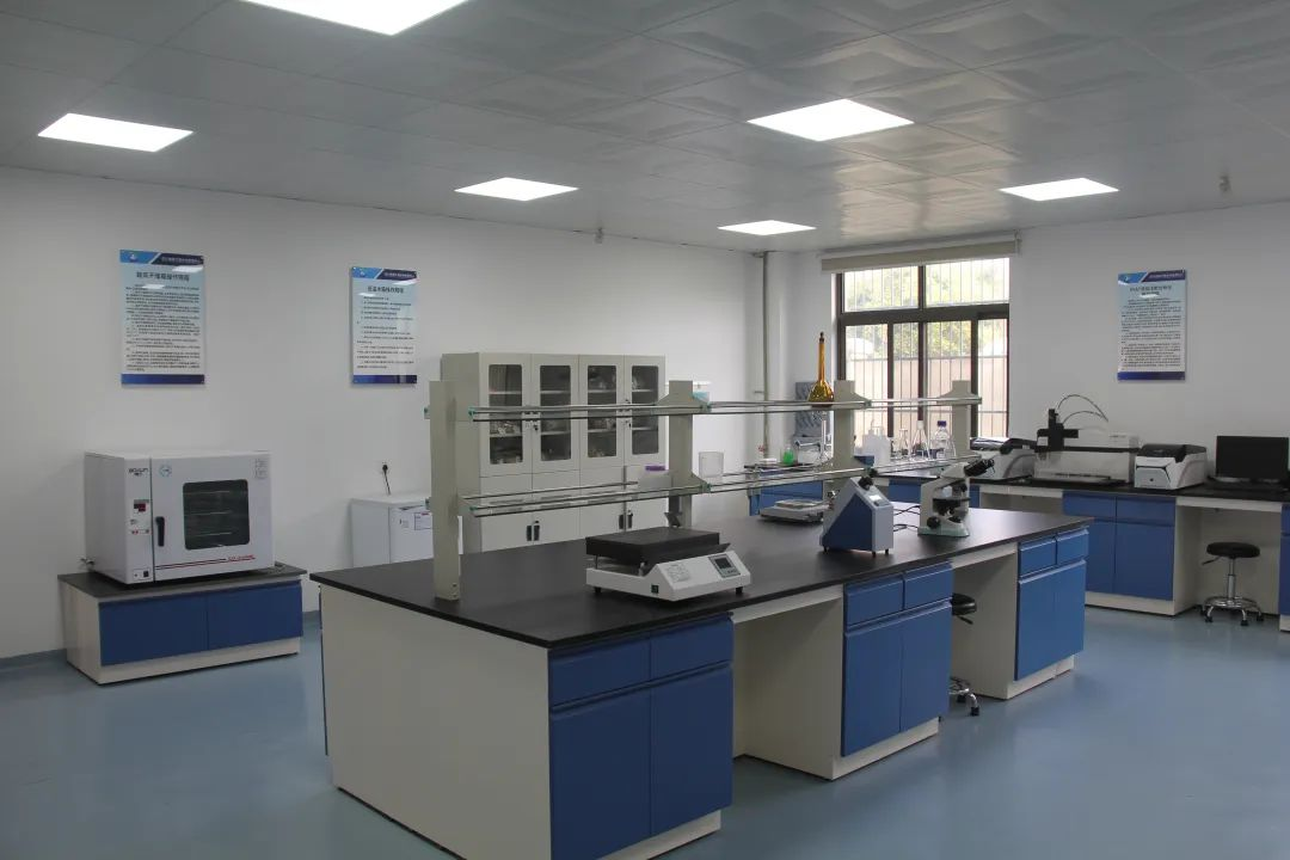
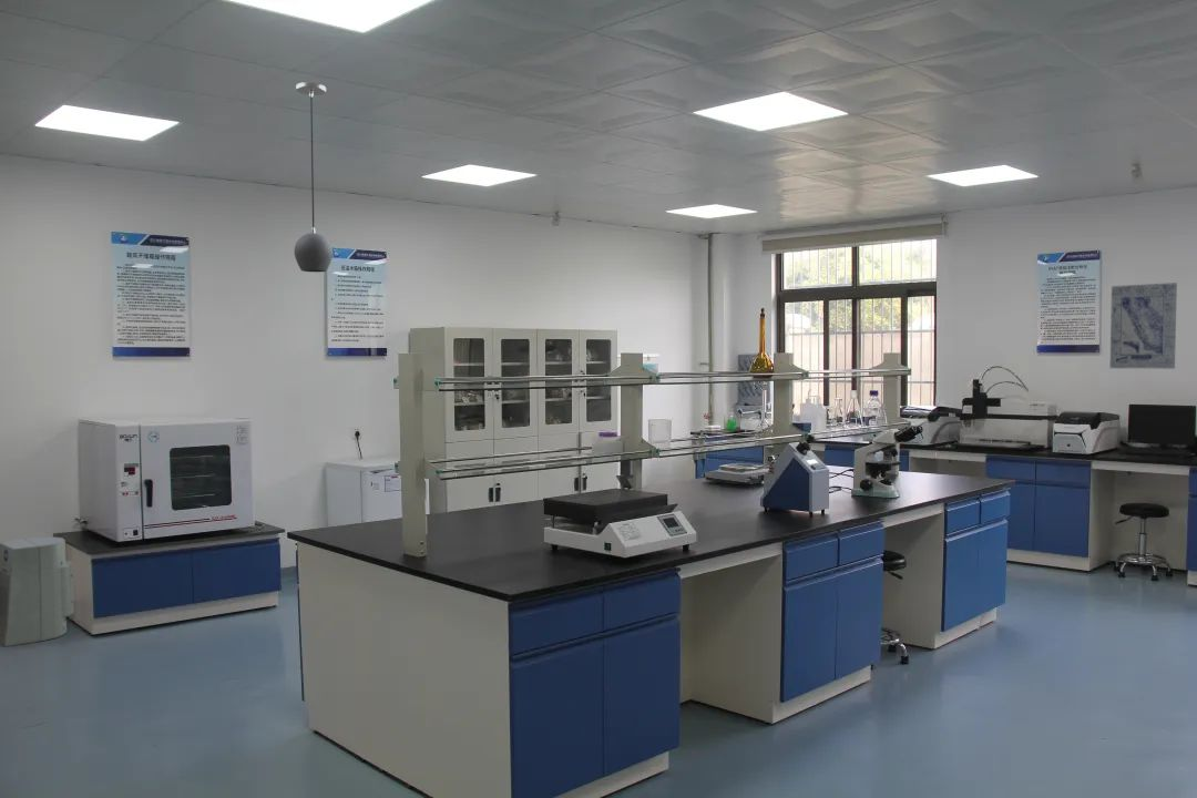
+ fan [0,535,75,647]
+ light fixture [294,81,334,273]
+ wall art [1108,282,1178,370]
